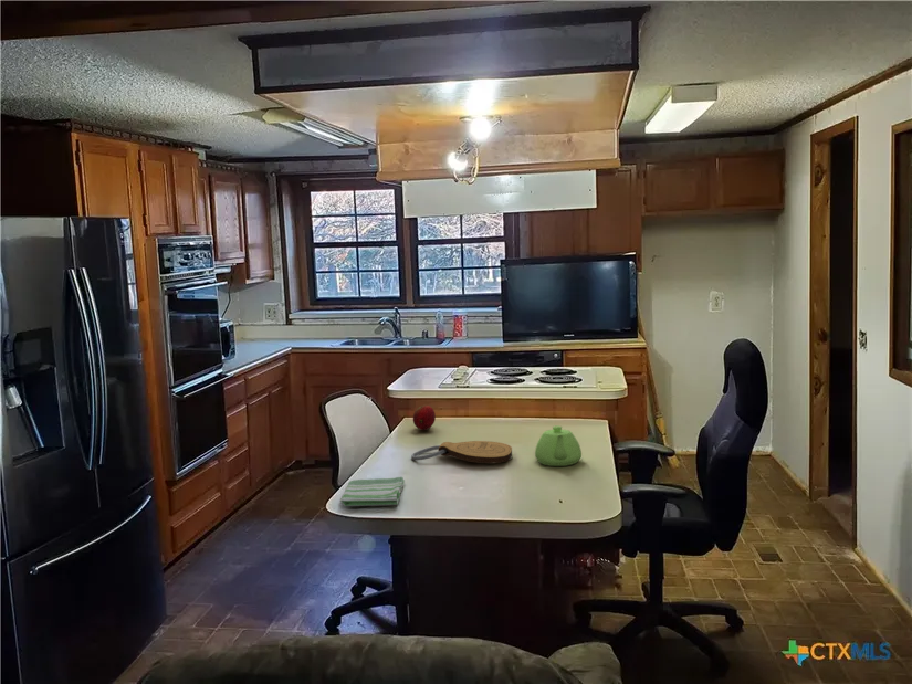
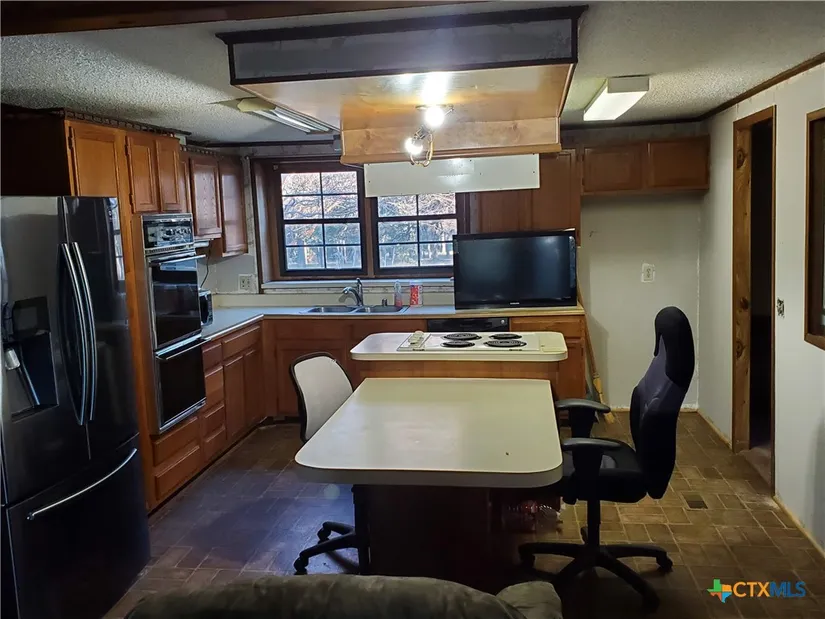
- fruit [412,404,437,431]
- dish towel [339,476,406,507]
- key chain [410,440,513,464]
- teapot [534,424,583,467]
